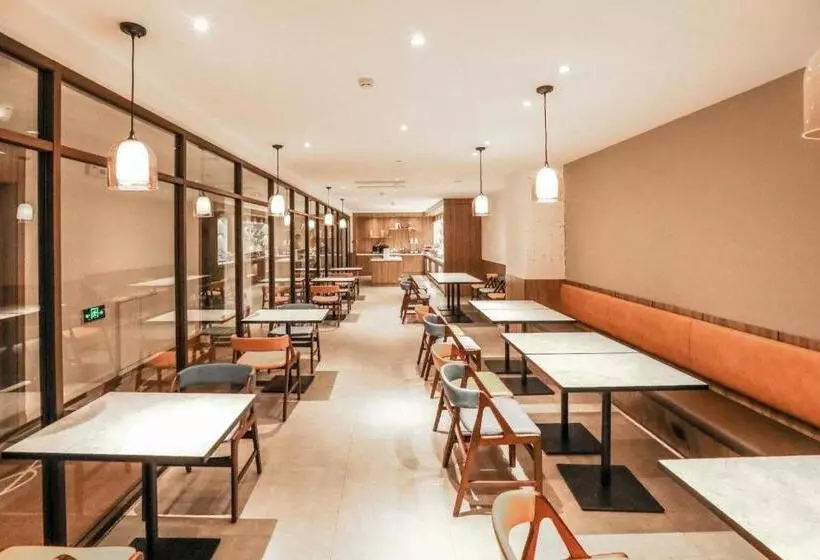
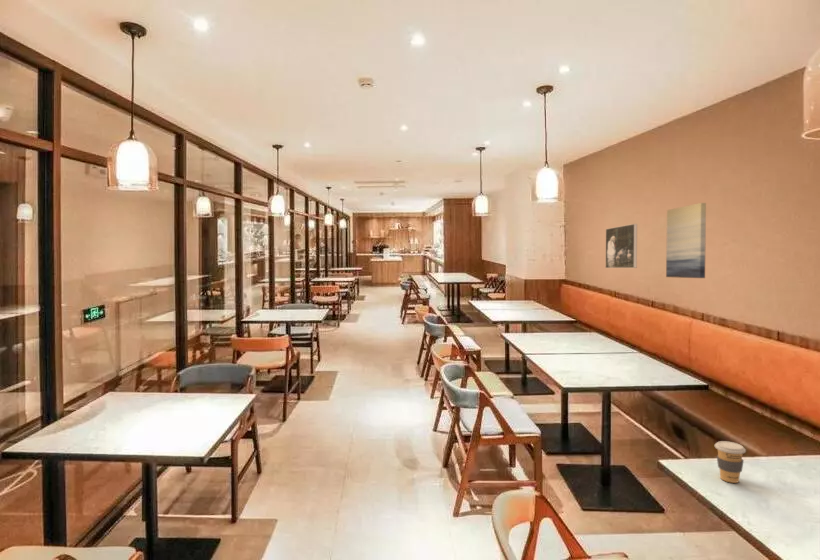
+ coffee cup [714,440,747,484]
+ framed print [605,223,638,269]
+ wall art [665,202,707,279]
